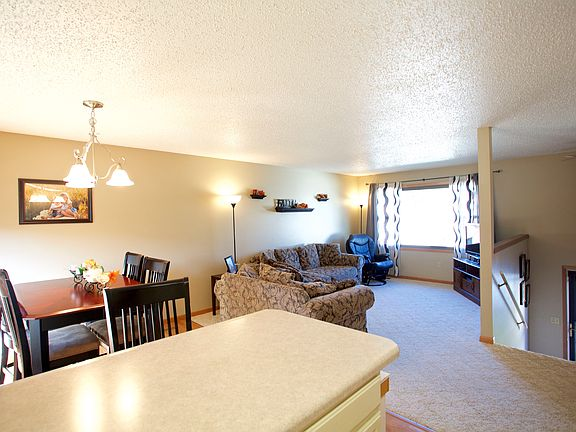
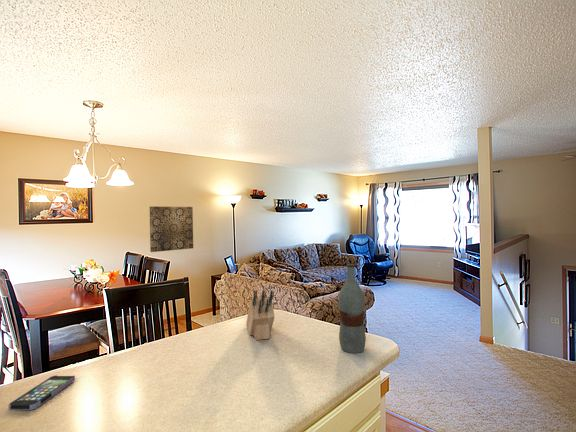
+ bottle [337,263,367,354]
+ knife block [245,289,276,341]
+ wall art [148,205,194,253]
+ smartphone [8,374,76,411]
